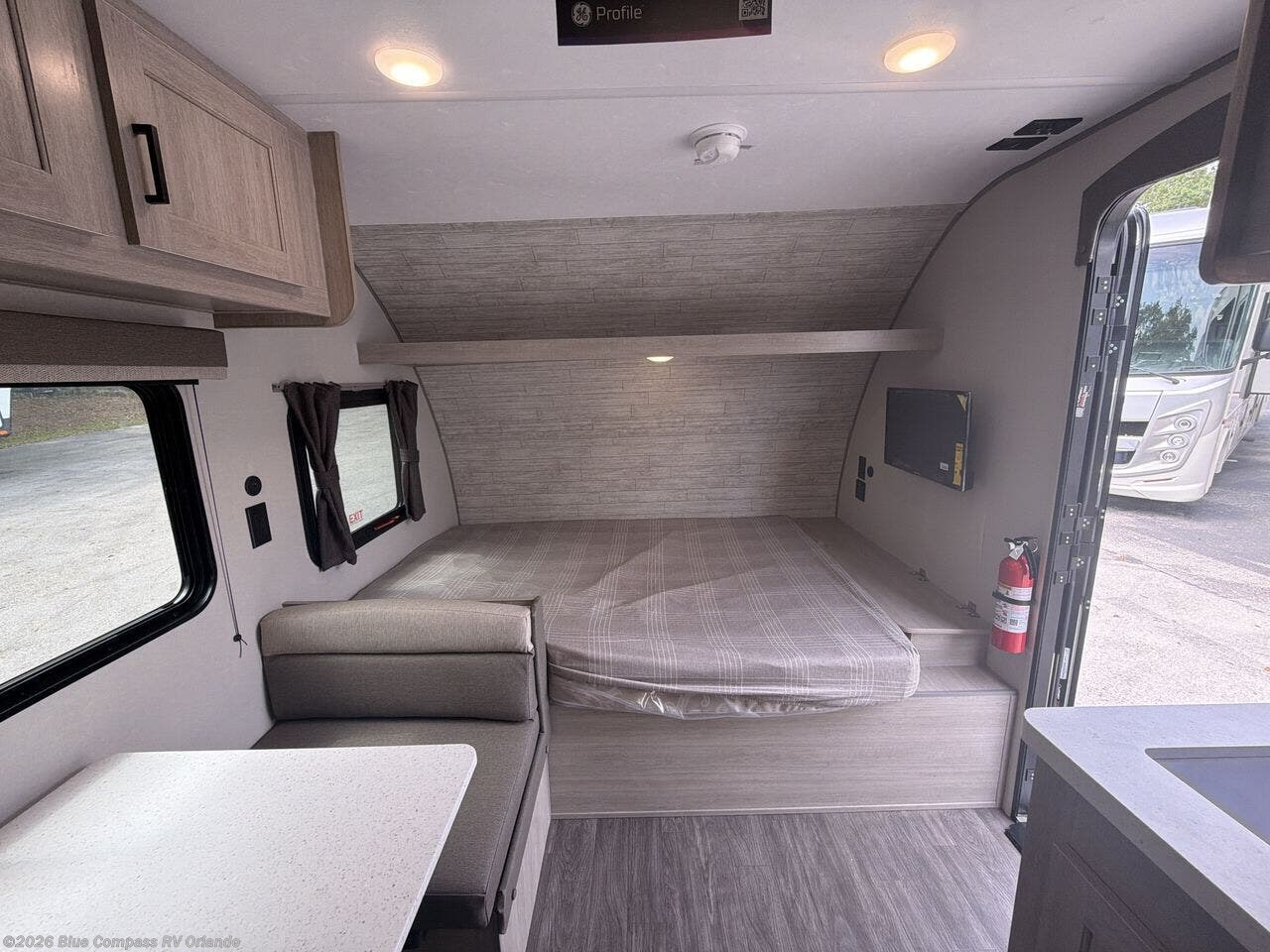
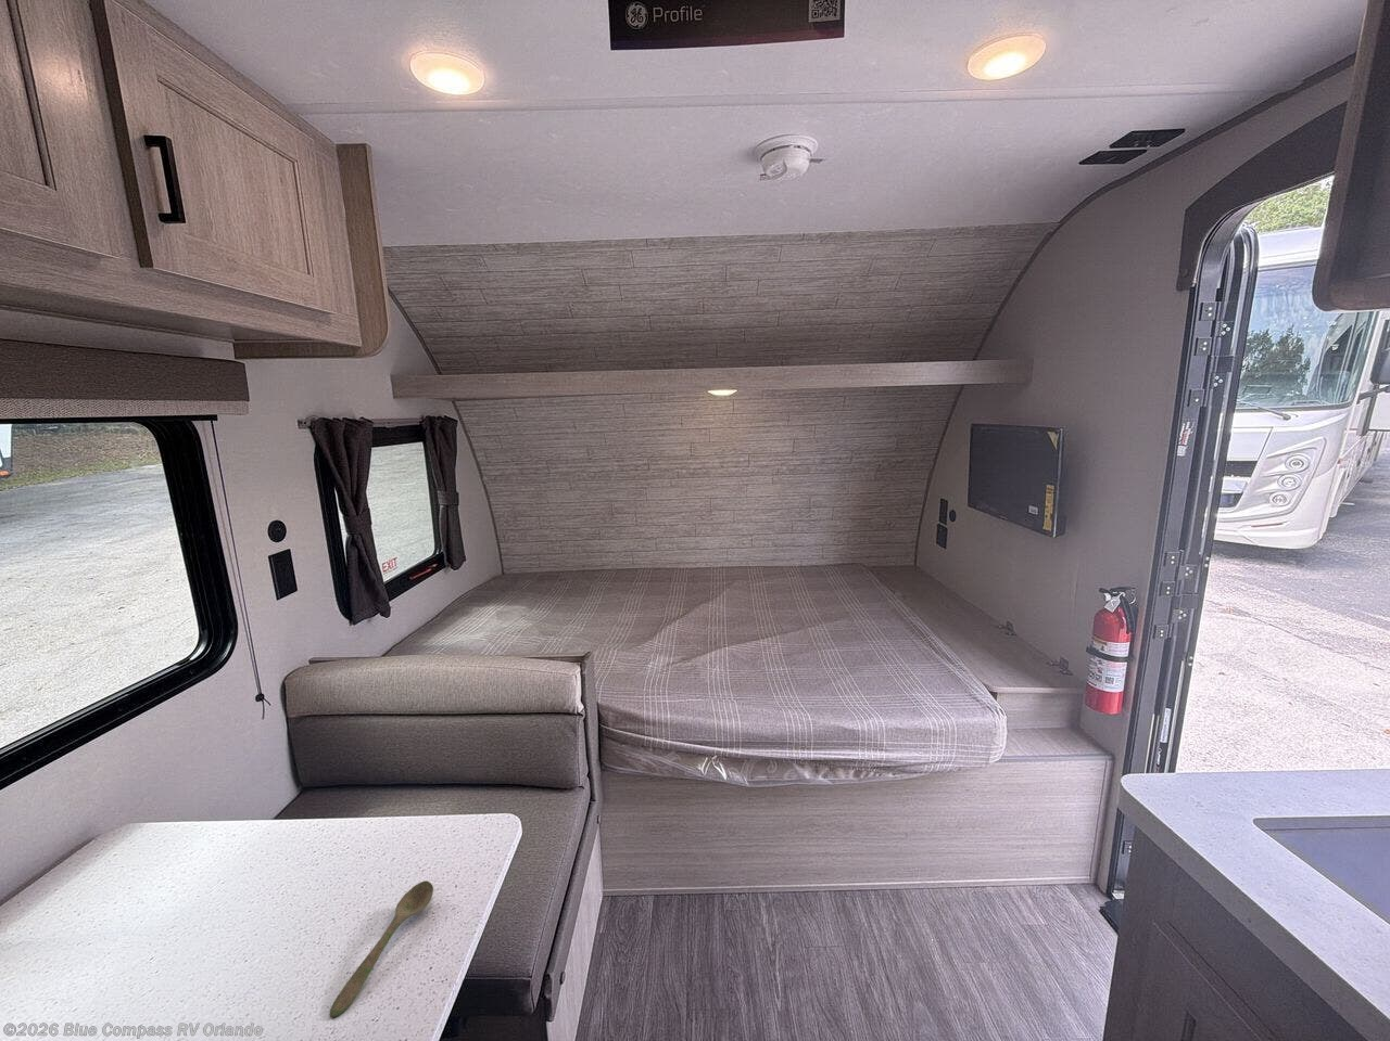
+ spoon [329,879,435,1018]
